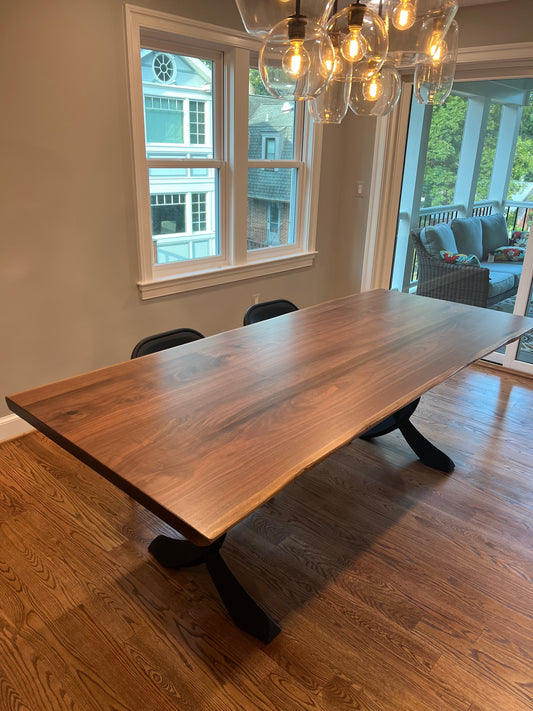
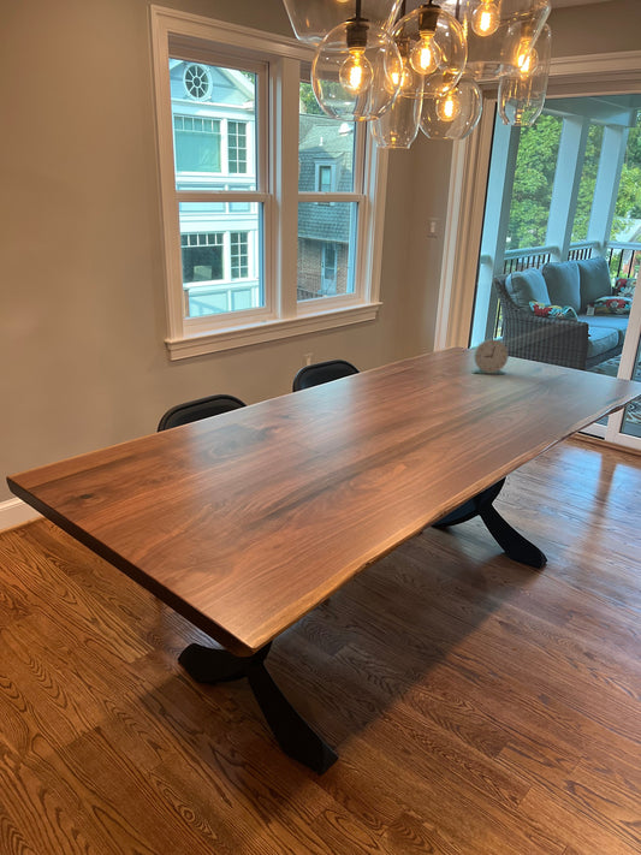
+ alarm clock [471,338,510,375]
